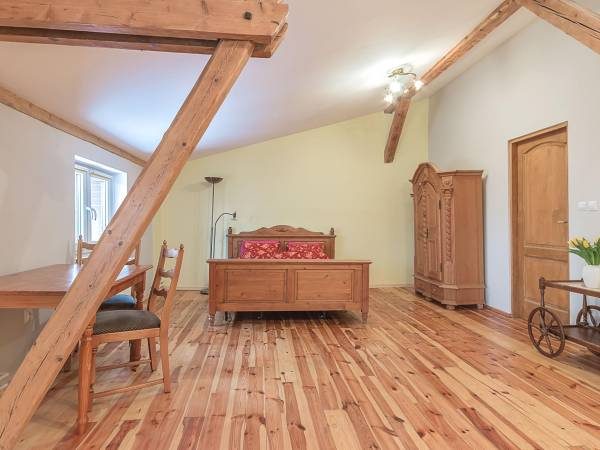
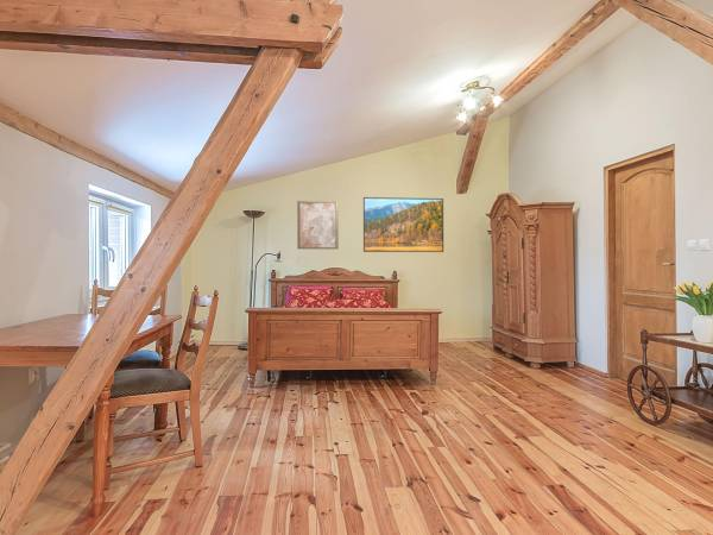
+ wall art [296,200,340,251]
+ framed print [362,196,444,253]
